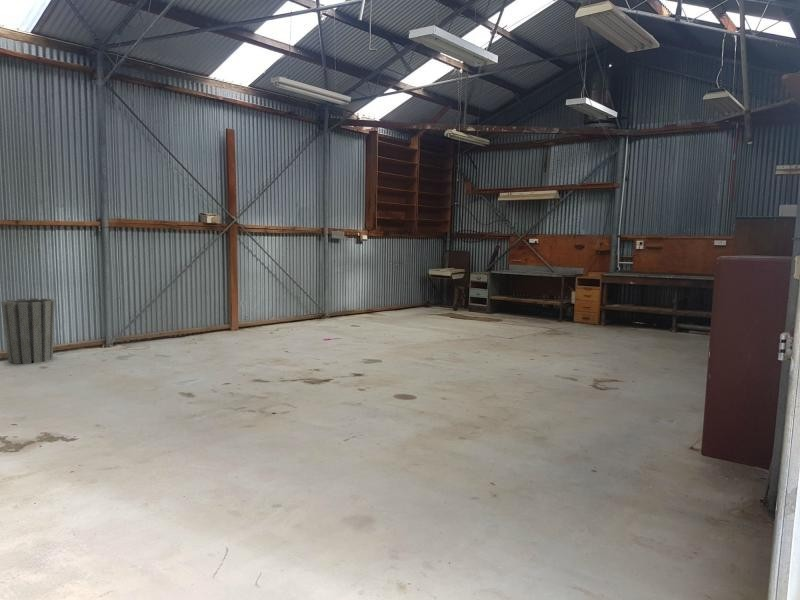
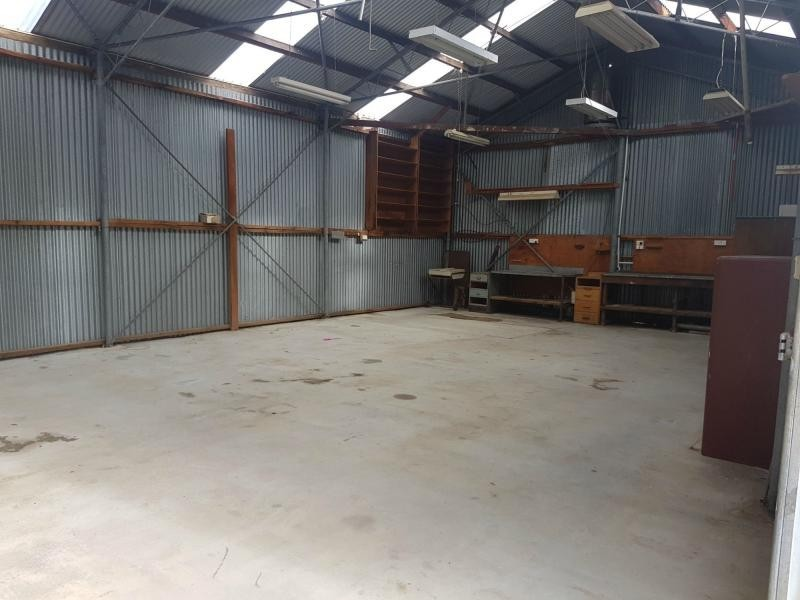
- trash can [0,297,56,365]
